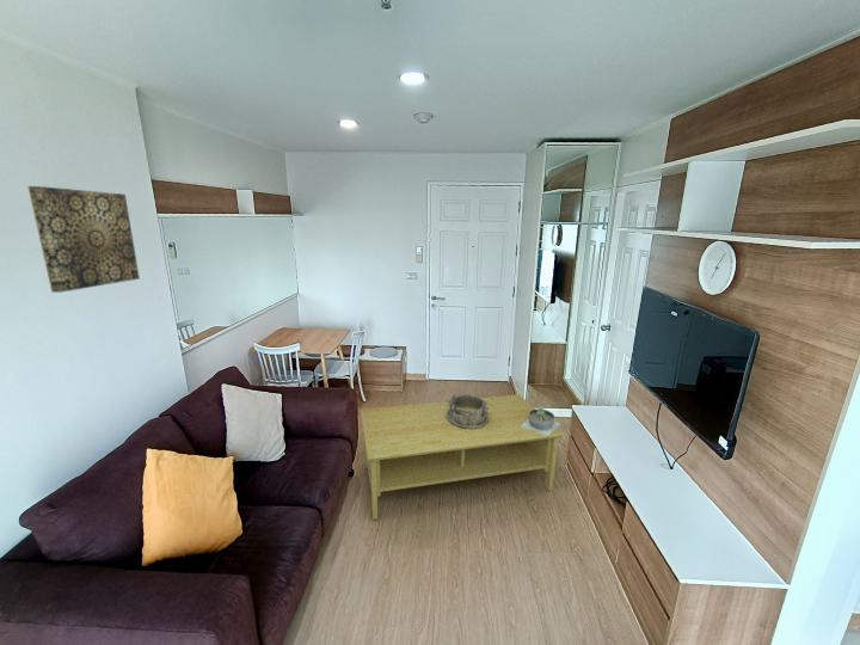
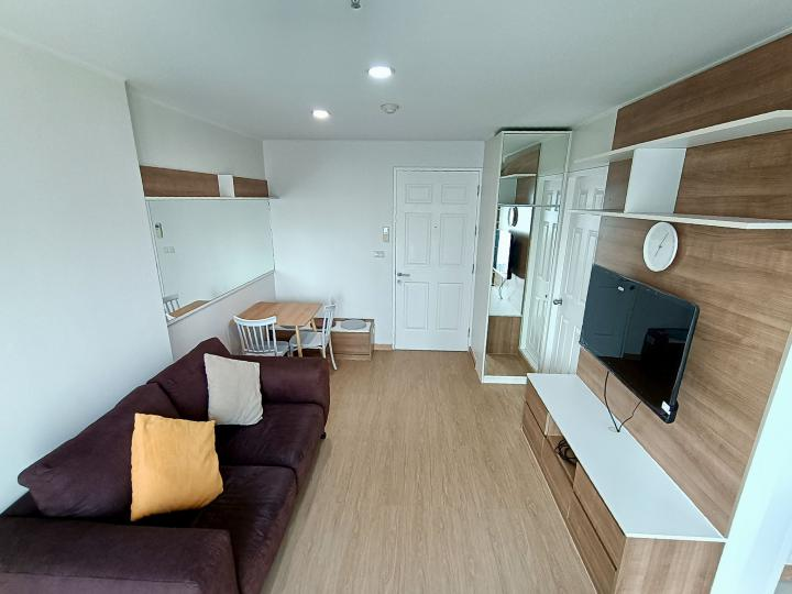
- wall art [26,185,141,294]
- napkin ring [447,392,489,429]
- succulent planter [521,405,561,436]
- coffee table [360,393,565,521]
